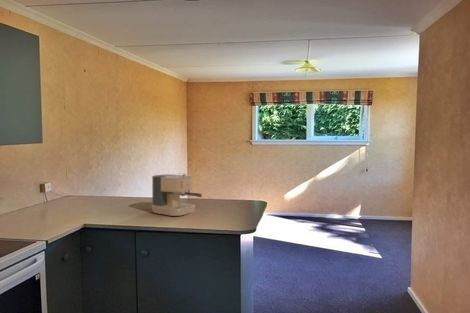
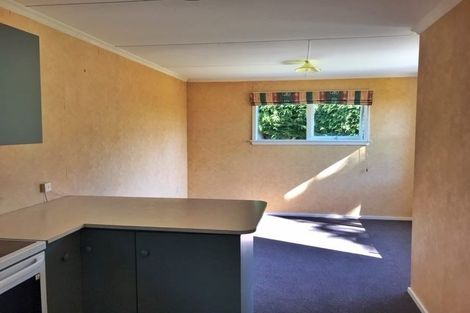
- coffee maker [151,173,203,217]
